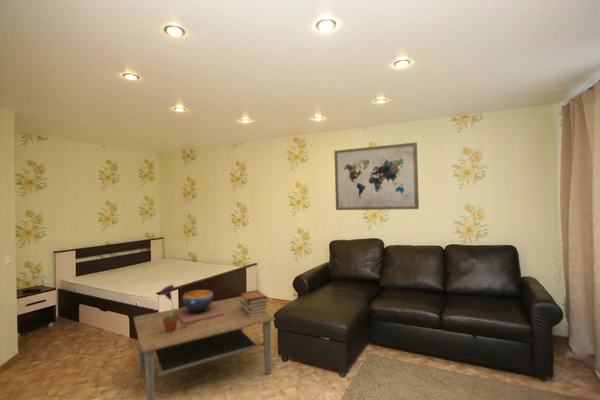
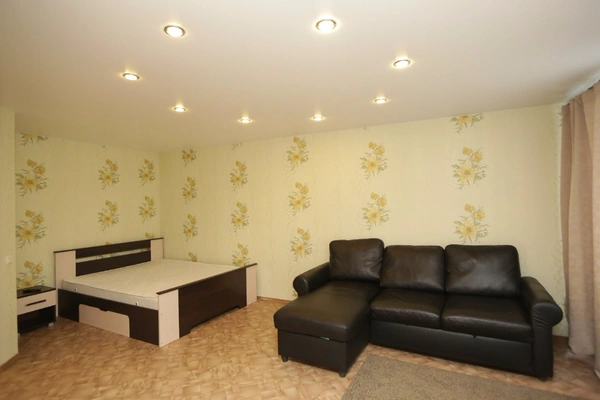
- book stack [240,289,270,317]
- coffee table [133,295,276,400]
- decorative bowl [174,289,224,325]
- wall art [333,141,420,211]
- potted flower [159,283,178,333]
